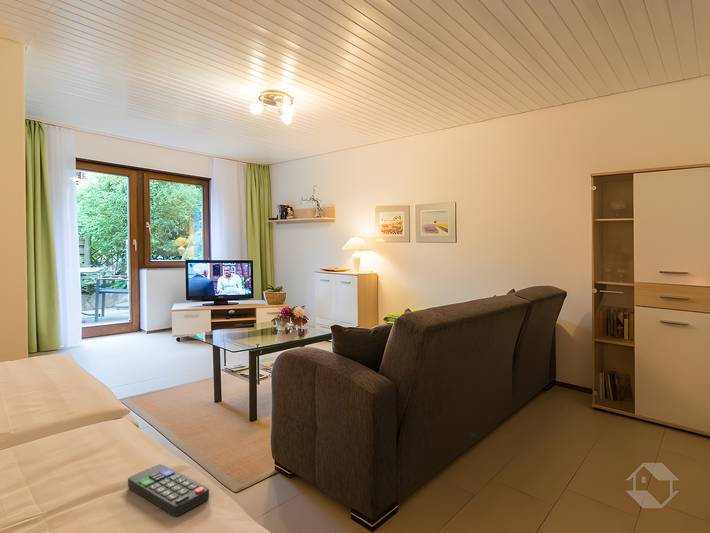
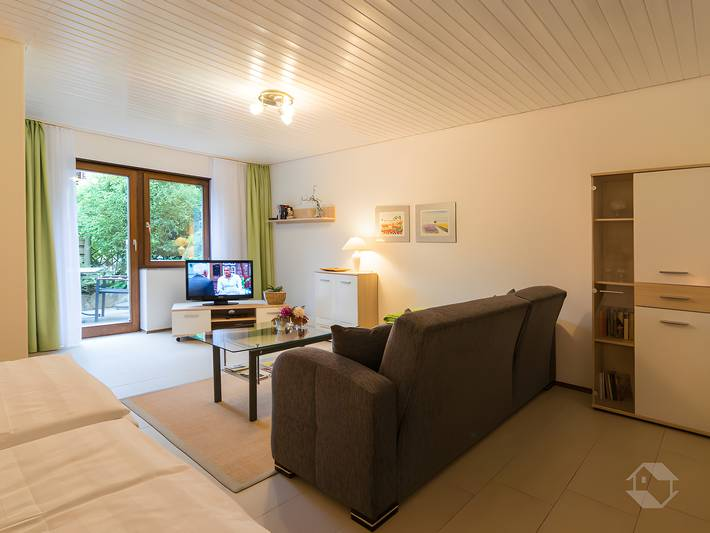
- remote control [127,463,210,517]
